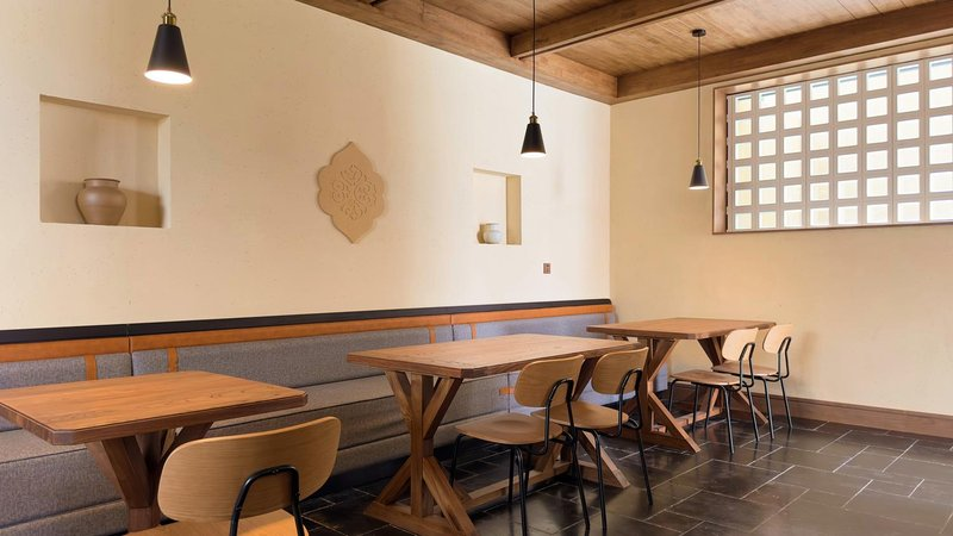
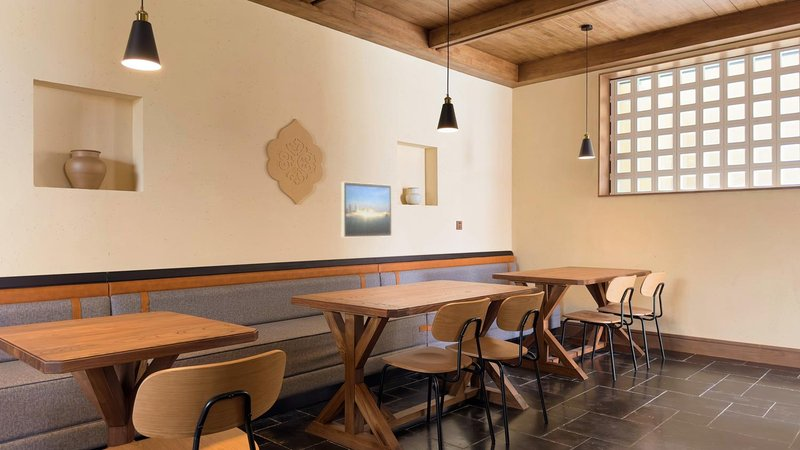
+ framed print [340,181,393,238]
